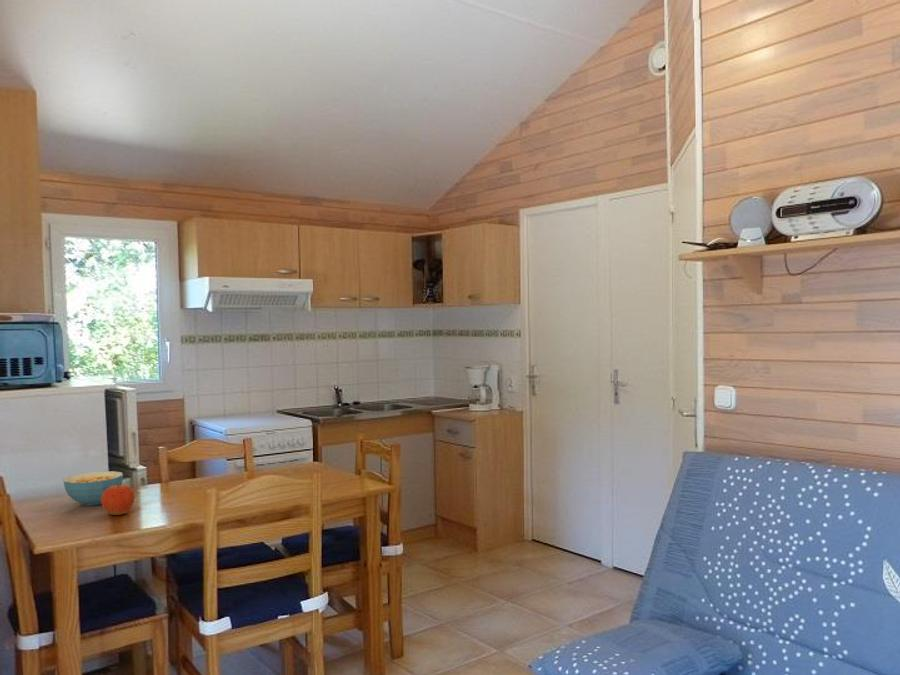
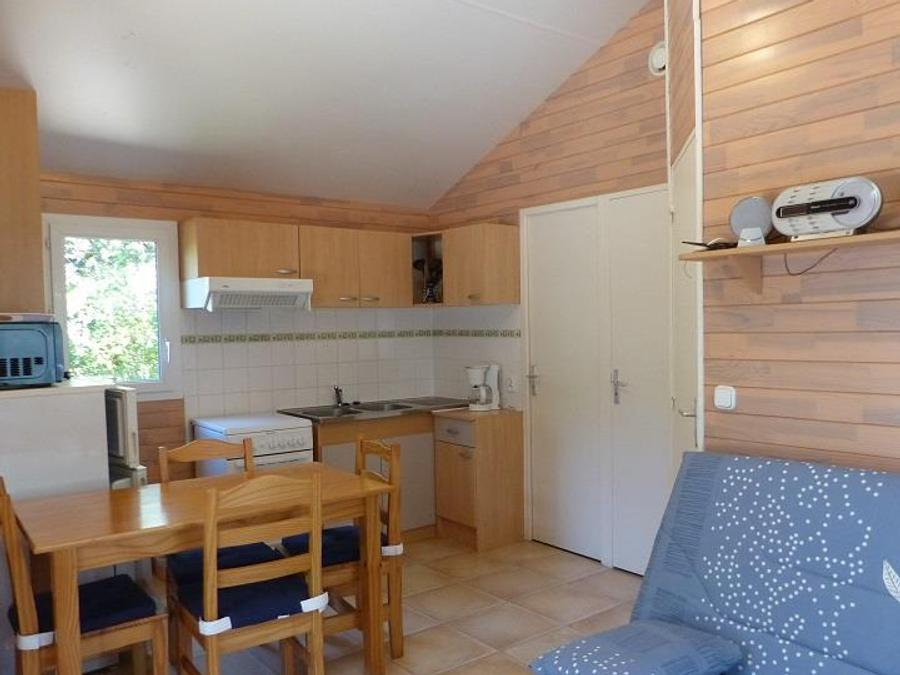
- fruit [101,484,135,516]
- cereal bowl [62,470,124,506]
